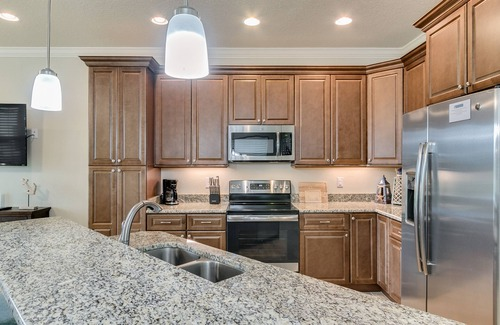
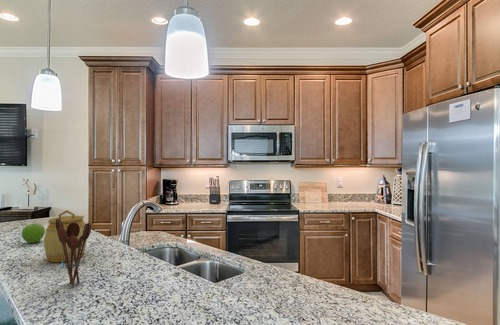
+ fruit [21,223,46,244]
+ jar [43,209,88,263]
+ utensil holder [56,217,92,287]
